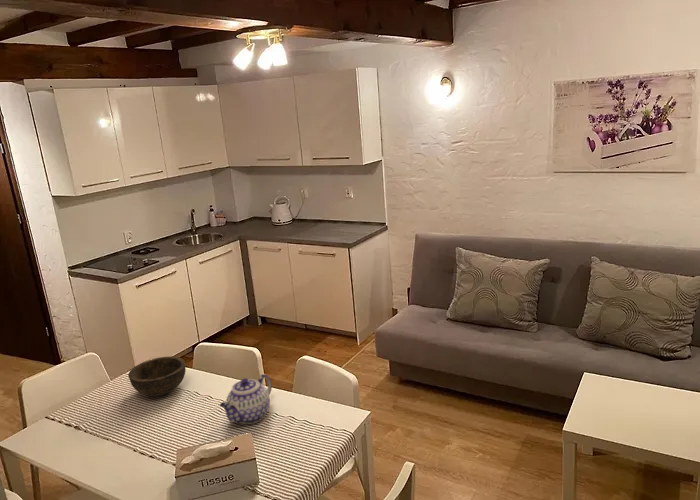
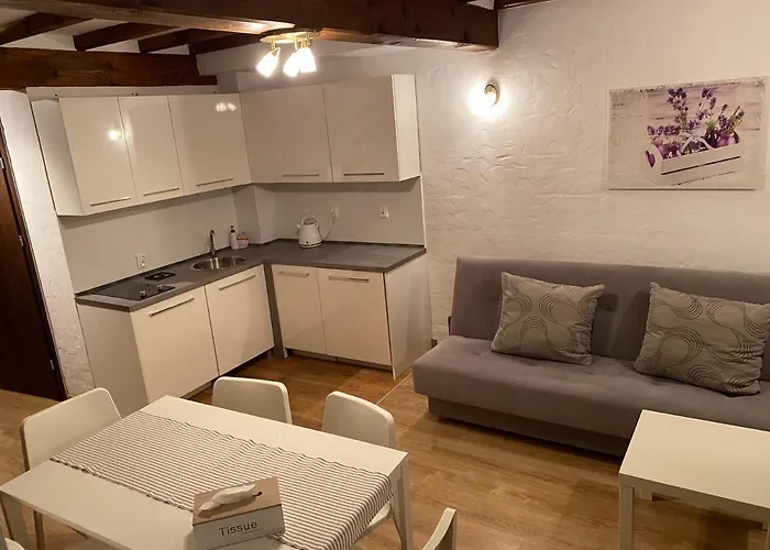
- bowl [127,356,187,397]
- teapot [219,373,273,425]
